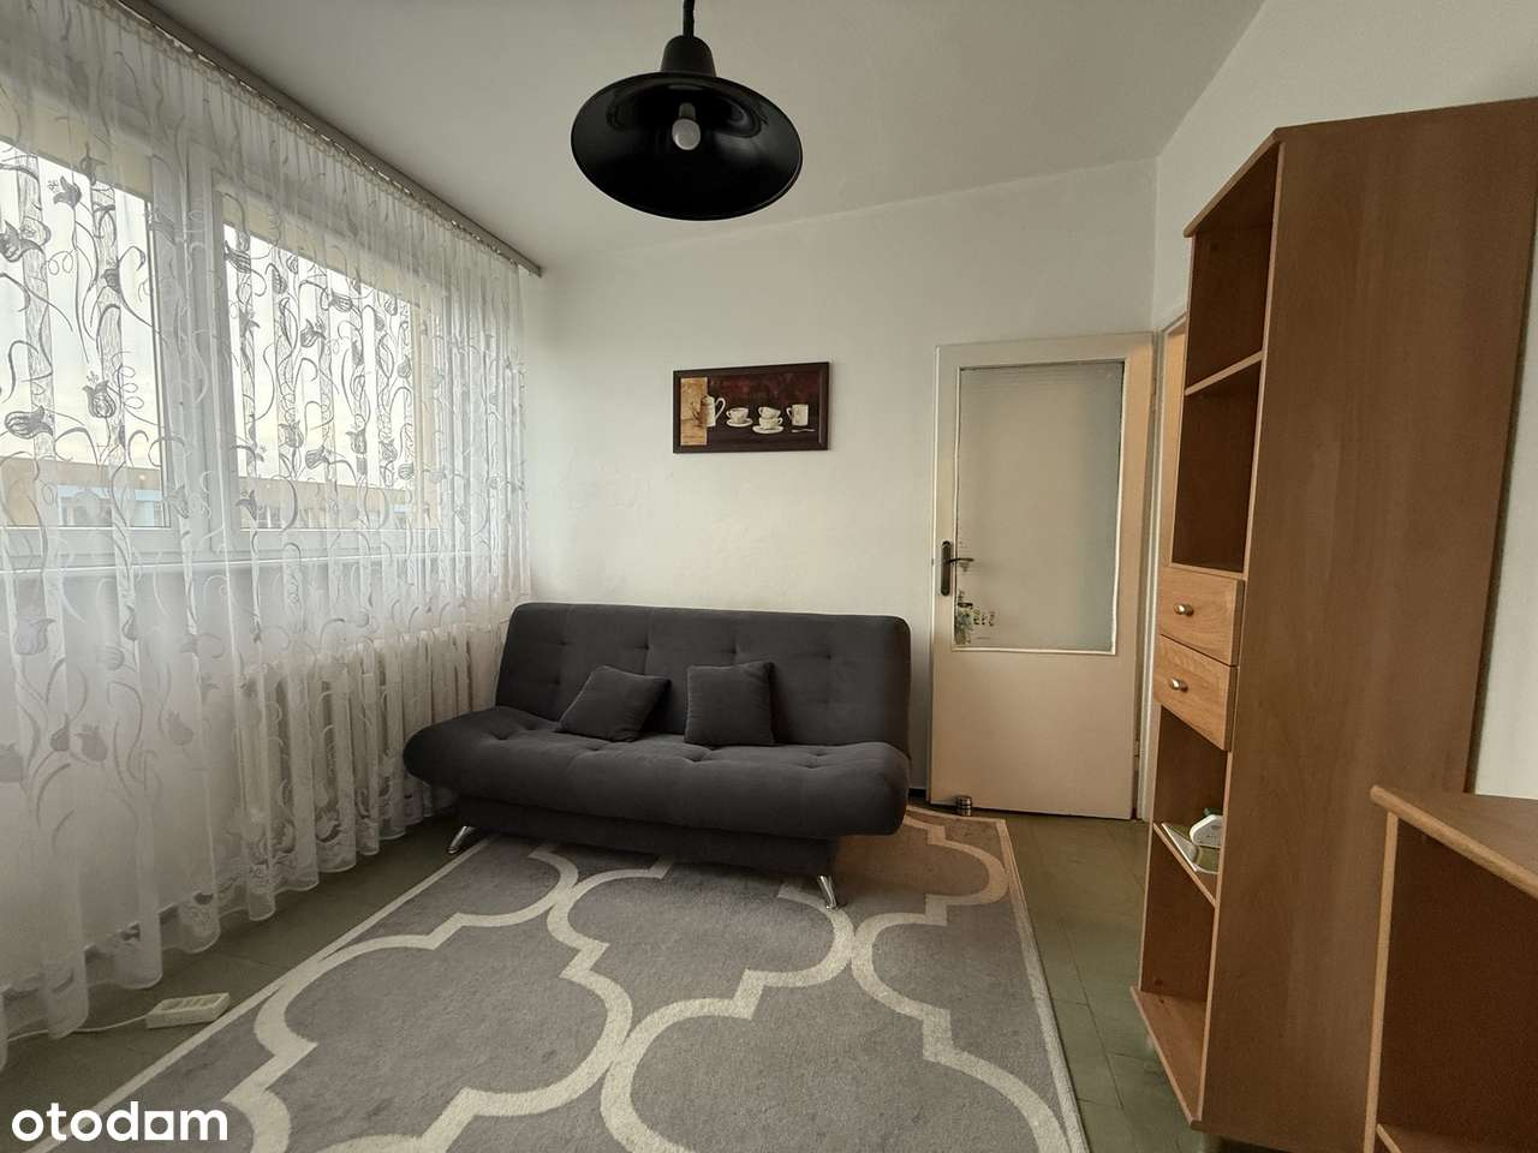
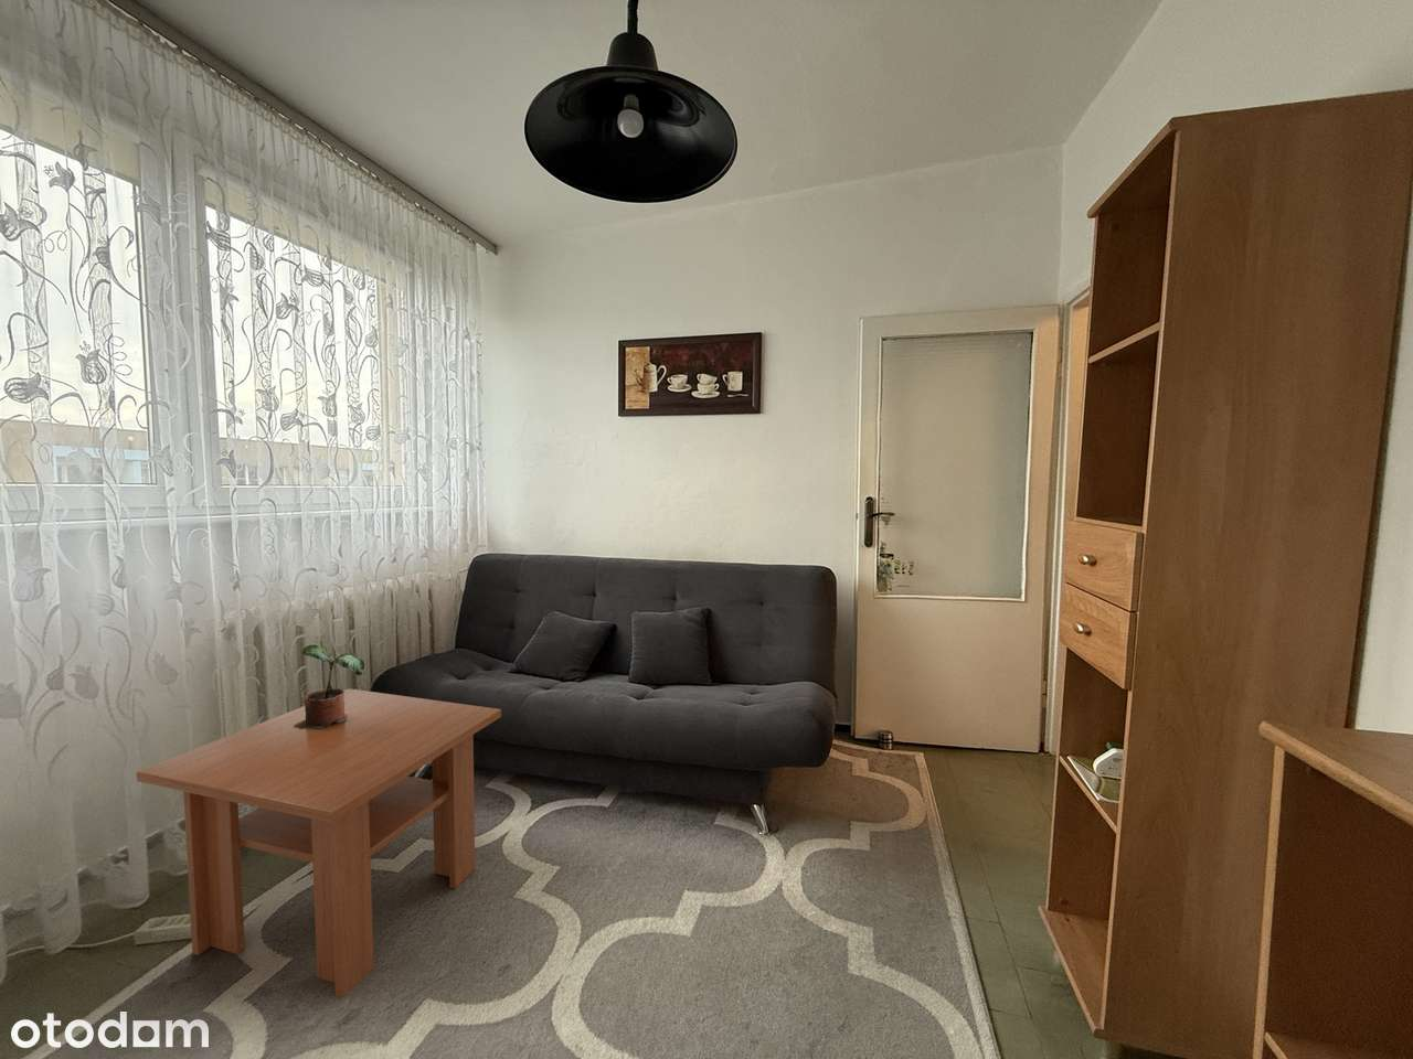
+ coffee table [135,687,502,999]
+ potted plant [294,644,365,729]
